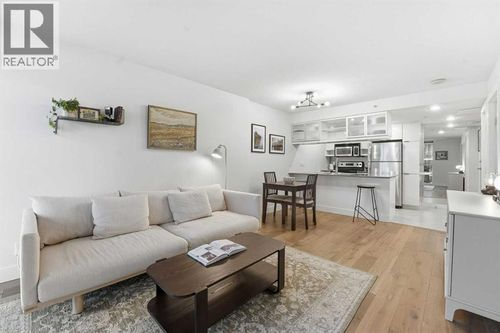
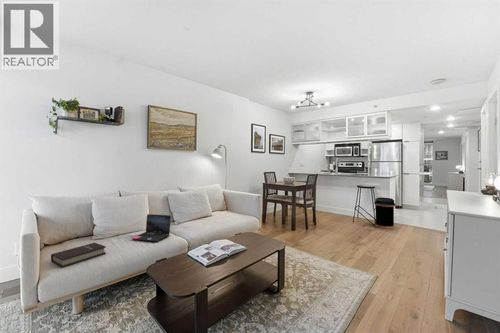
+ trash can [373,197,397,229]
+ laptop [131,213,172,243]
+ book [50,242,107,269]
